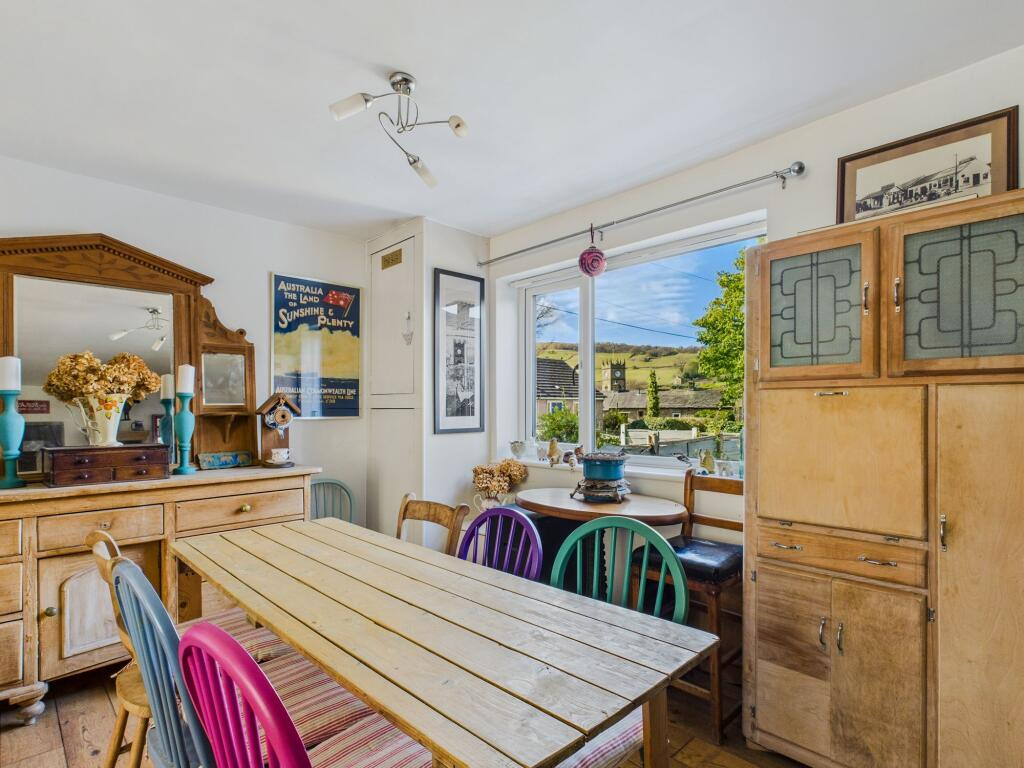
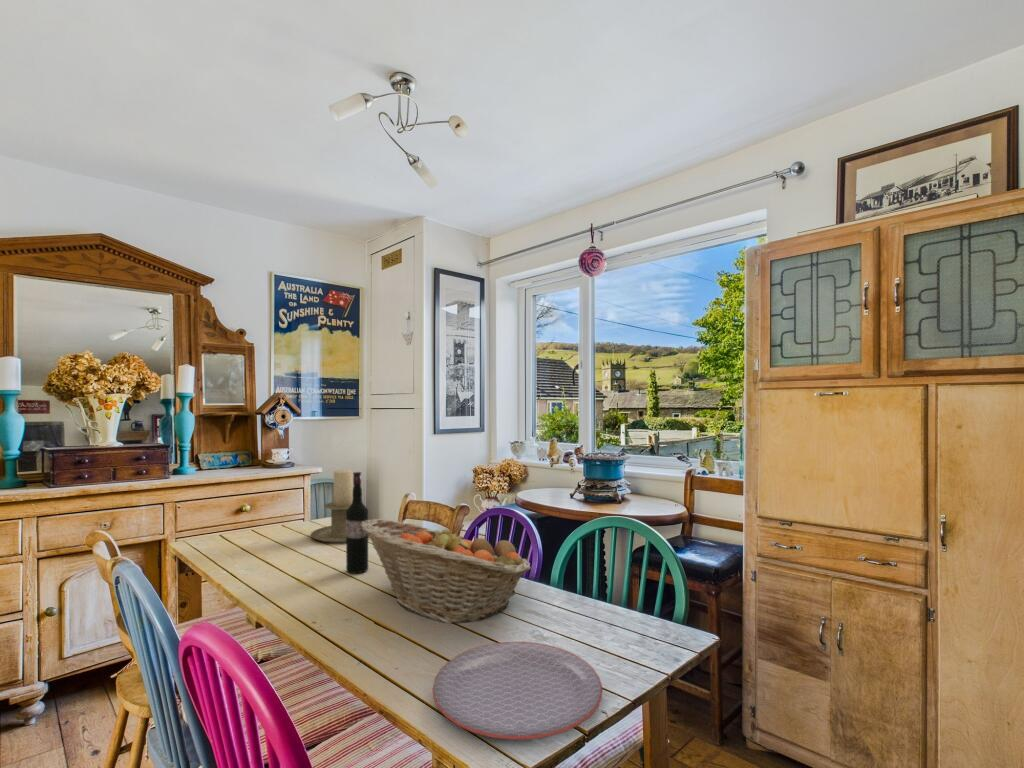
+ candle holder [309,469,369,544]
+ plate [432,641,603,741]
+ fruit basket [361,518,532,625]
+ wine bottle [345,471,369,574]
